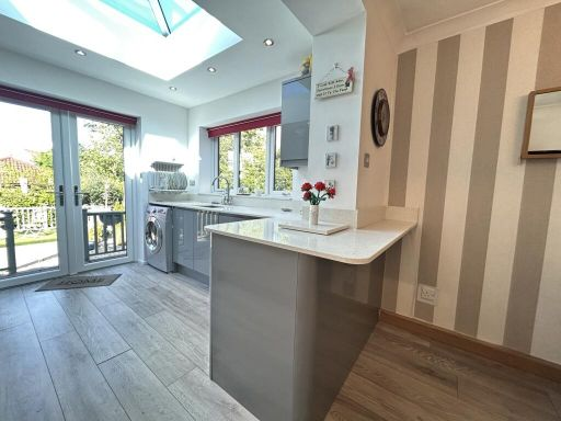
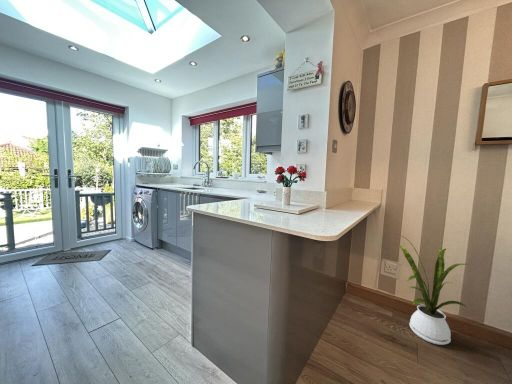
+ house plant [396,233,467,346]
